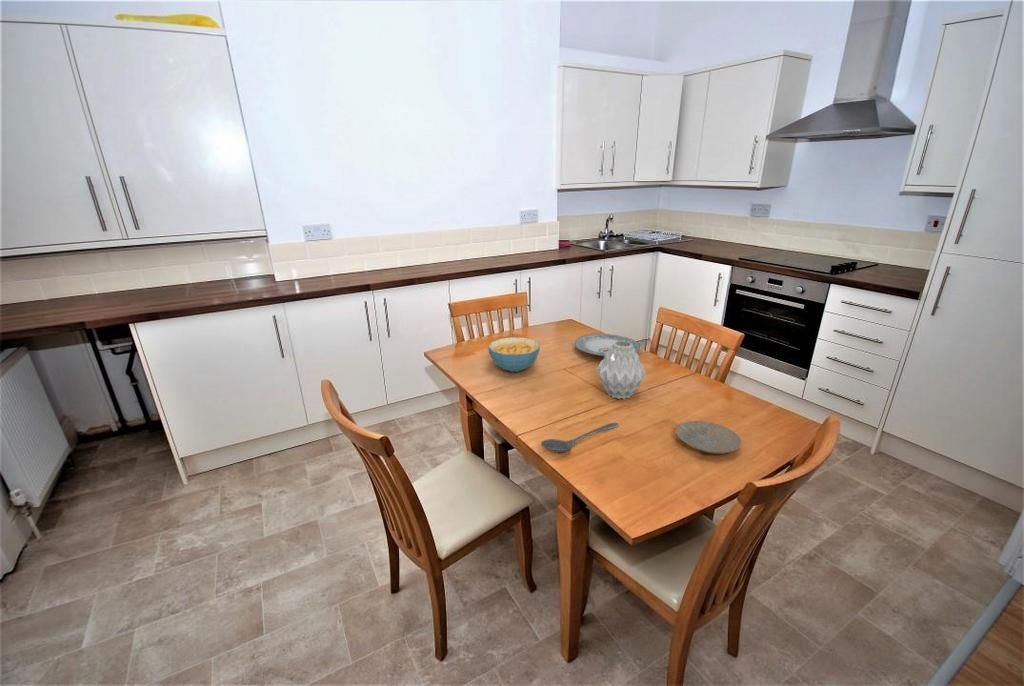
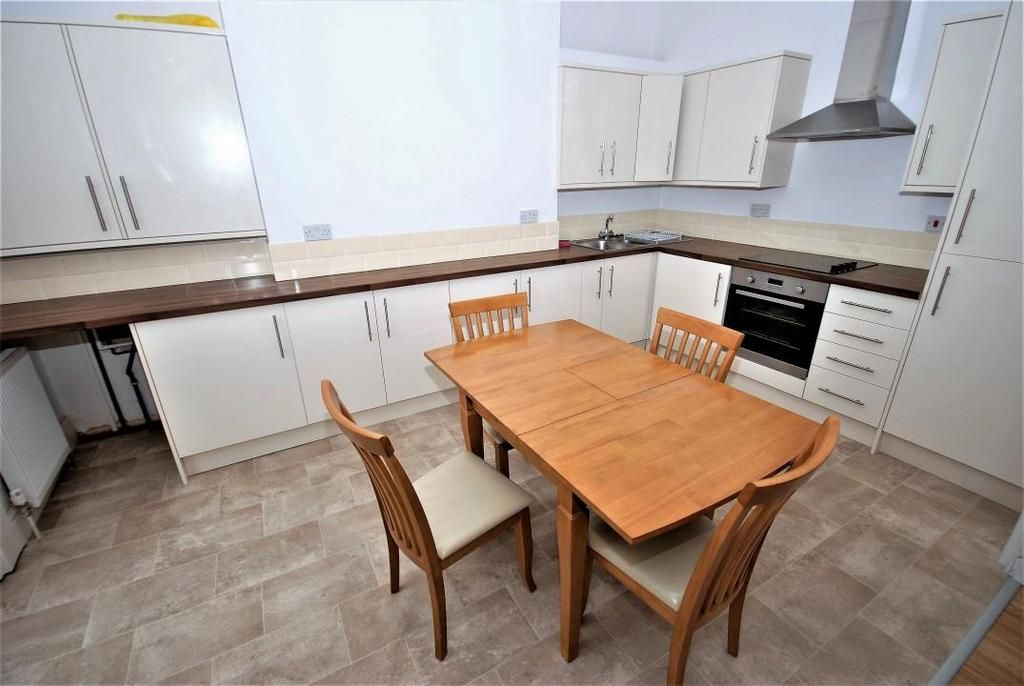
- plate [675,420,742,455]
- plate [574,333,641,358]
- stirrer [540,422,620,454]
- cereal bowl [487,336,541,373]
- vase [595,341,647,400]
